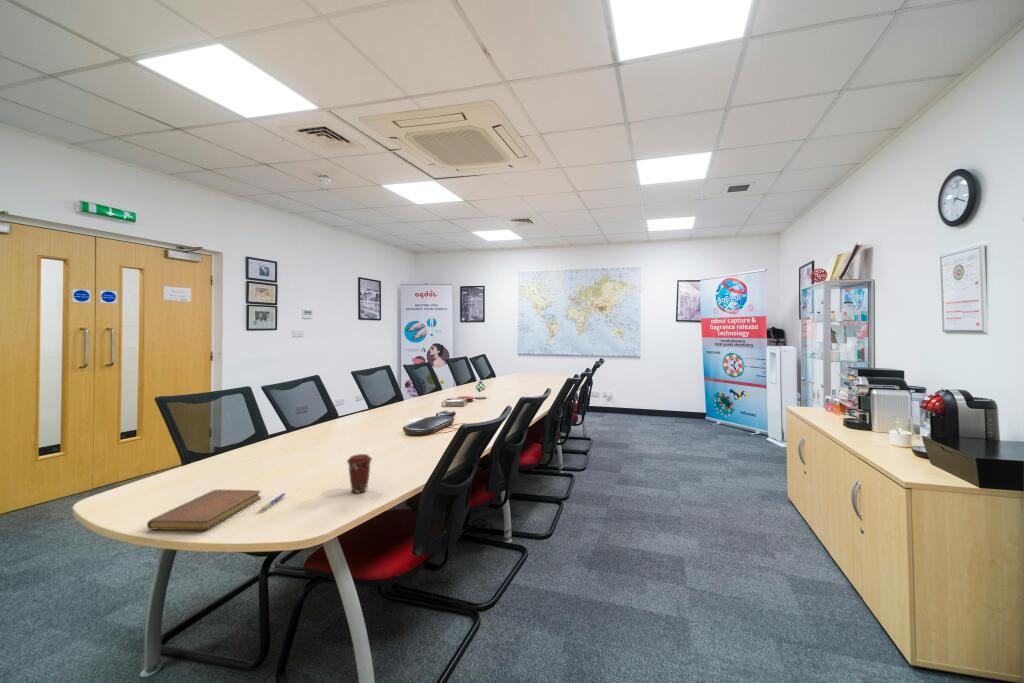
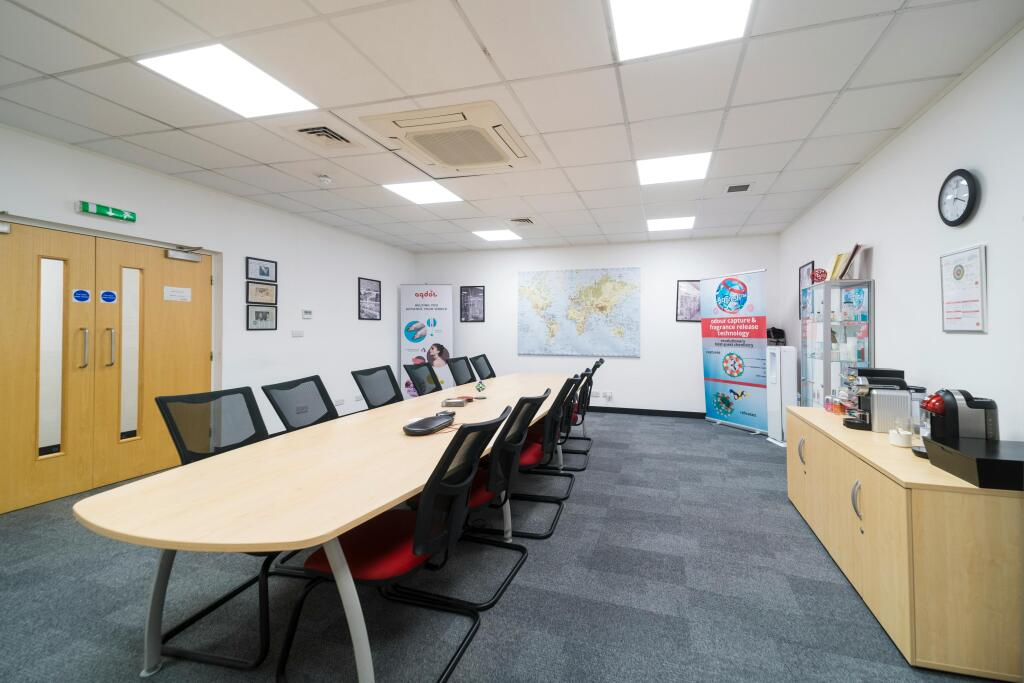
- pen [258,492,286,513]
- notebook [146,489,262,531]
- coffee cup [346,453,373,494]
